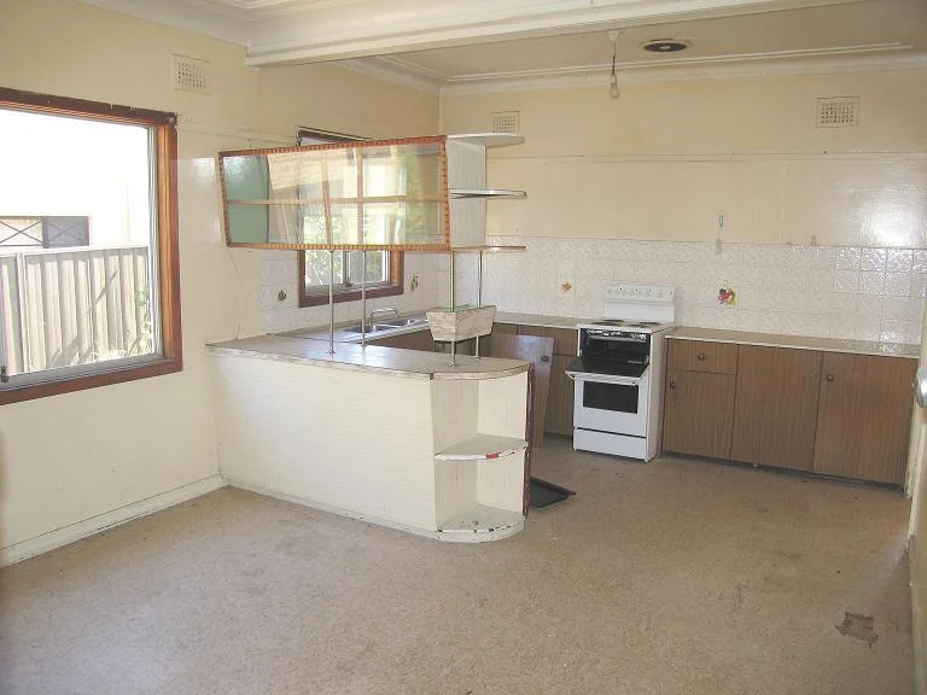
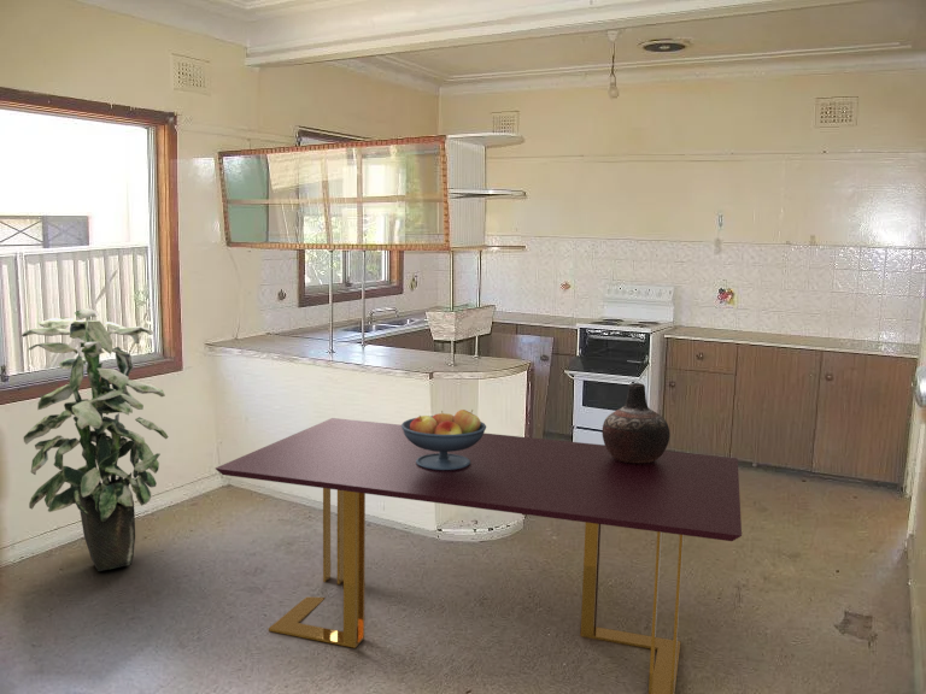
+ vase [600,382,672,464]
+ indoor plant [20,307,170,572]
+ dining table [215,417,743,694]
+ fruit bowl [400,408,487,470]
